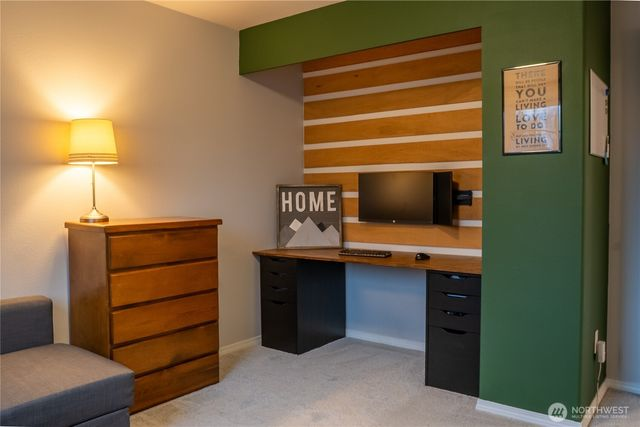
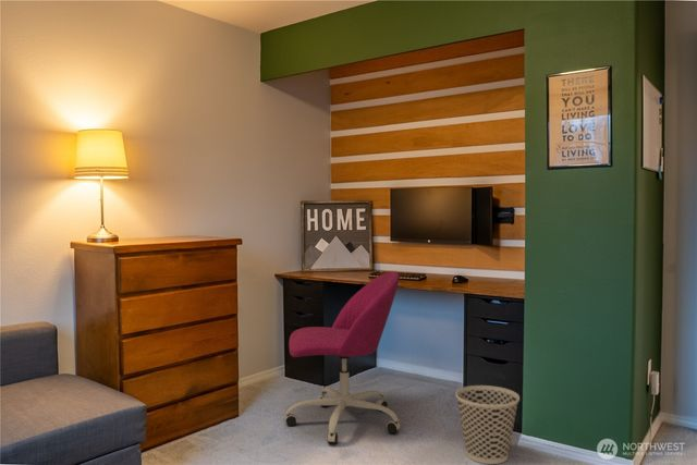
+ office chair [284,270,401,445]
+ wastebasket [454,384,521,465]
